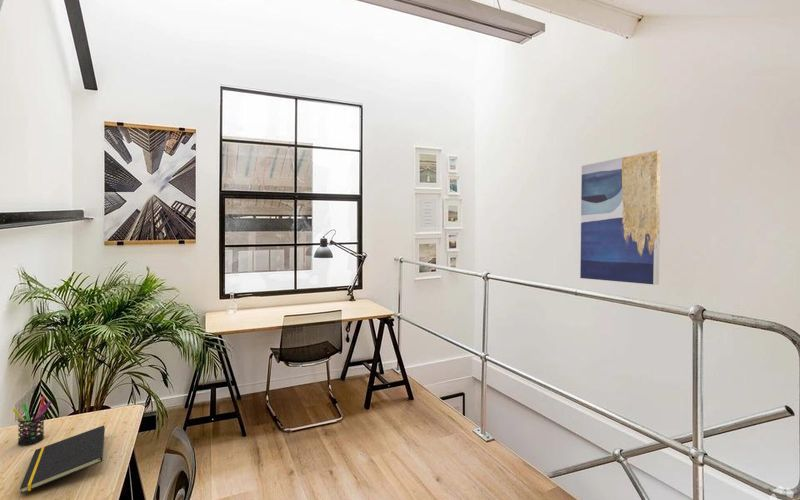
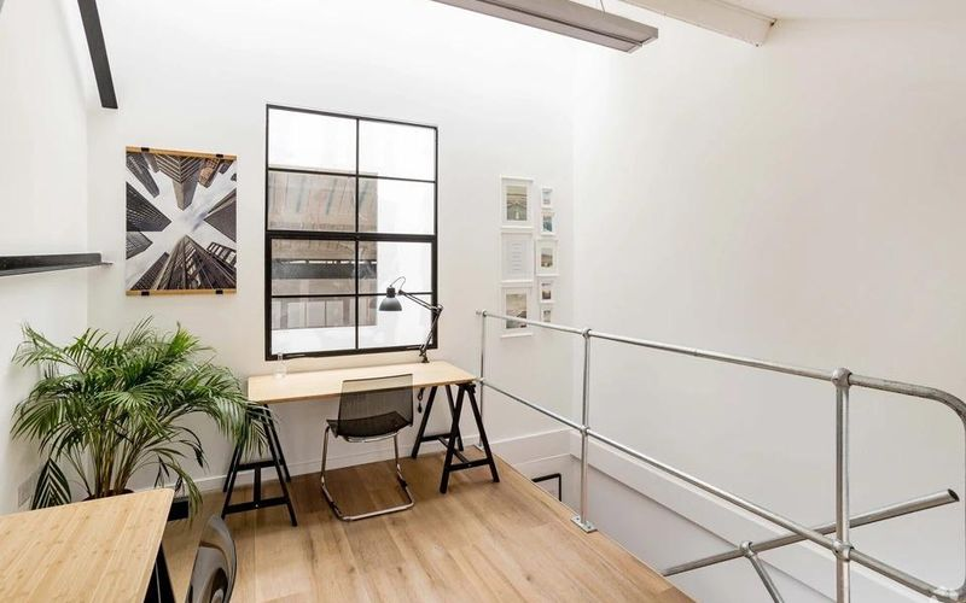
- wall art [579,149,662,286]
- pen holder [11,395,52,446]
- notepad [19,425,106,495]
